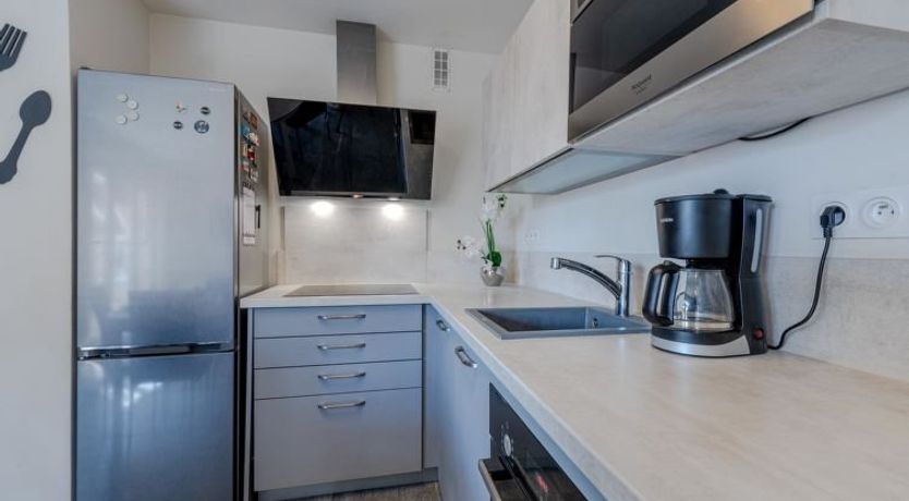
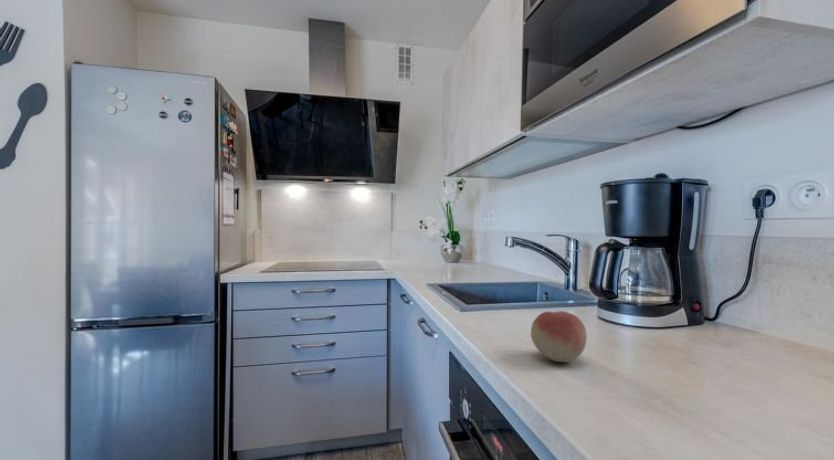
+ fruit [530,310,588,363]
